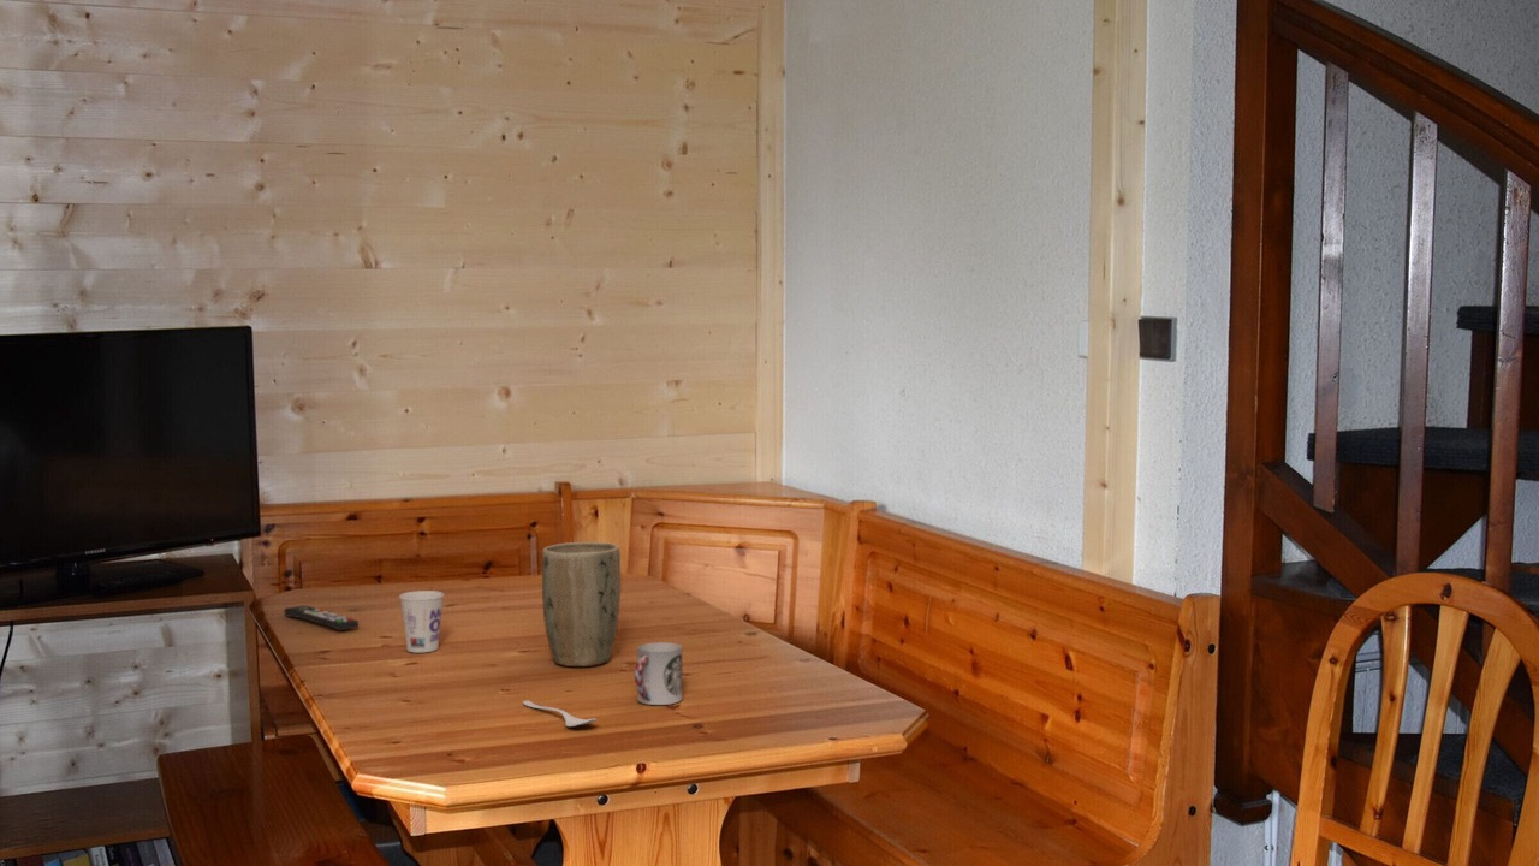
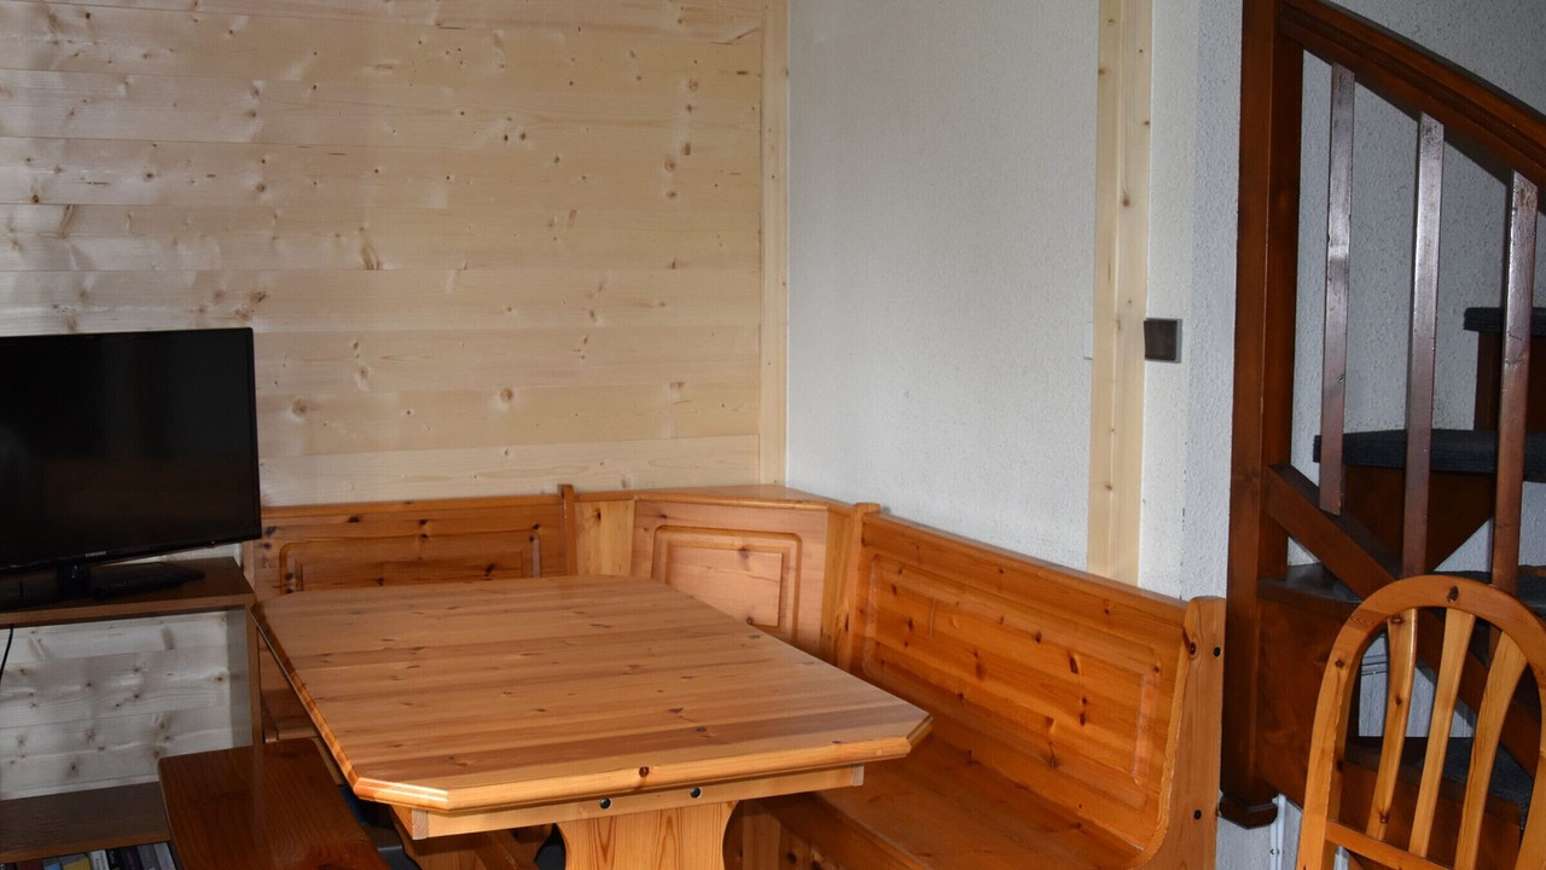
- cup [398,589,445,653]
- remote control [283,605,360,631]
- plant pot [541,541,622,668]
- cup [634,641,683,706]
- spoon [522,699,598,728]
